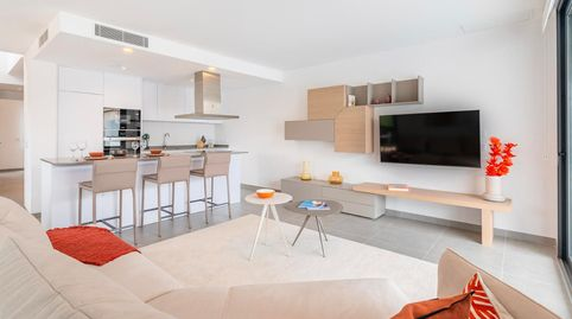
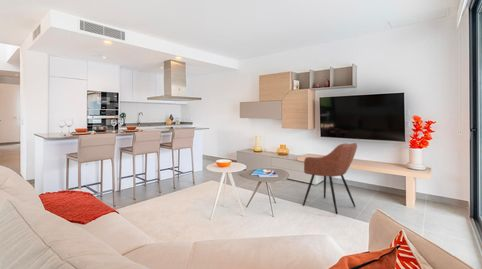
+ armchair [302,142,358,215]
